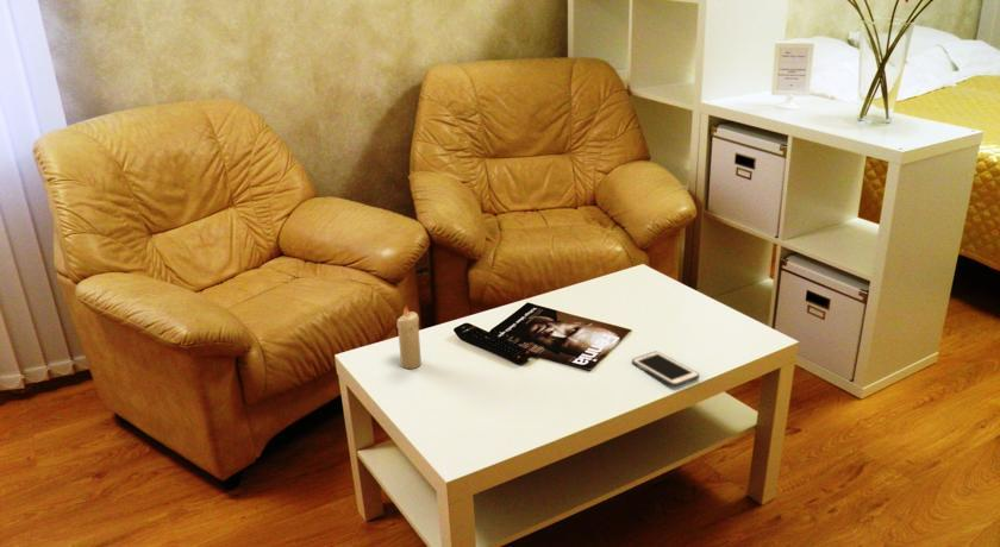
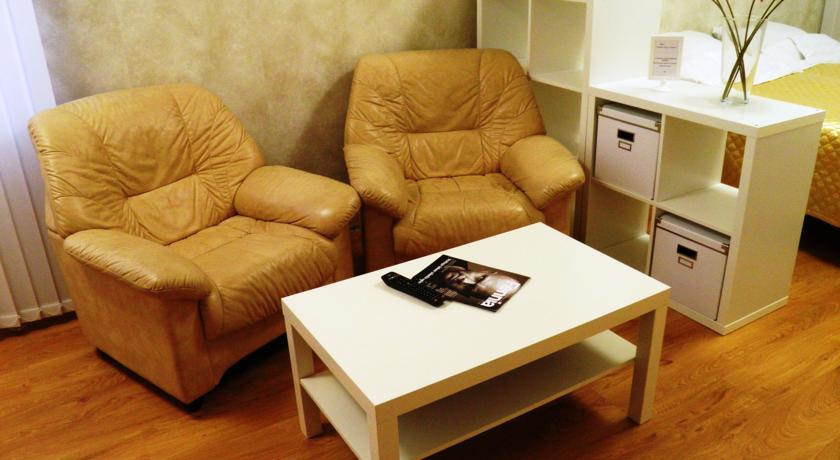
- candle [396,303,423,370]
- cell phone [631,351,701,388]
